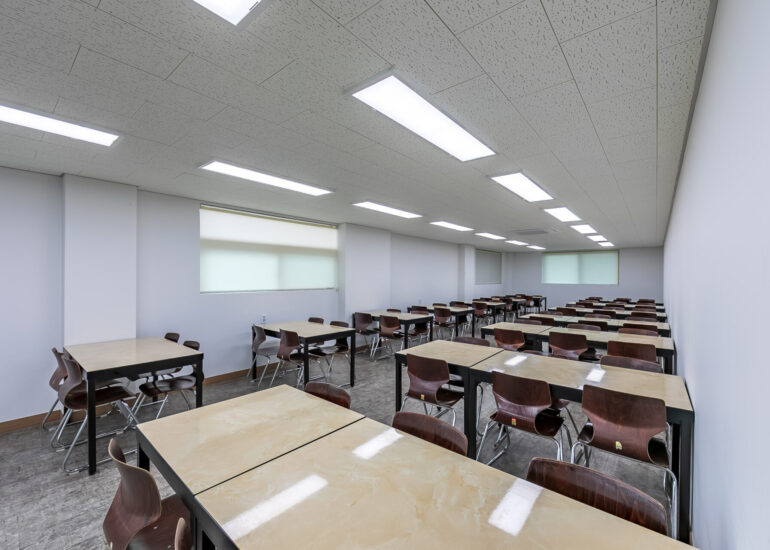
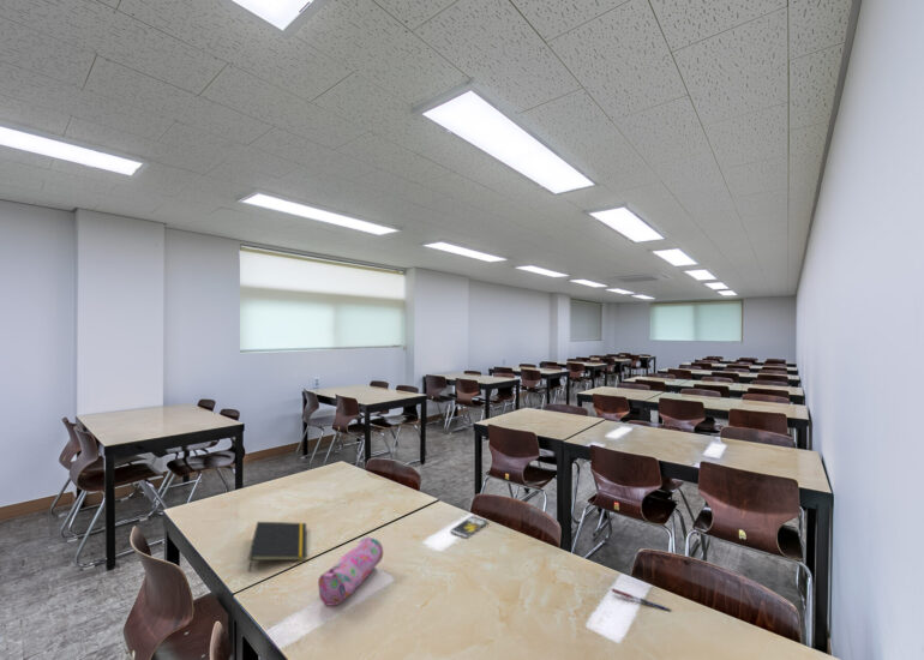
+ pencil case [317,535,384,607]
+ pen [611,587,672,613]
+ notepad [247,521,307,572]
+ smartphone [449,515,490,539]
